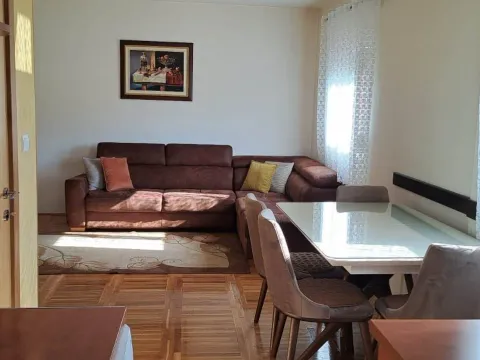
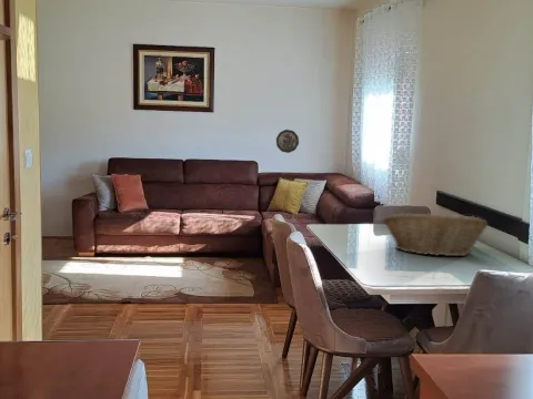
+ decorative plate [275,129,300,154]
+ fruit basket [382,213,489,257]
